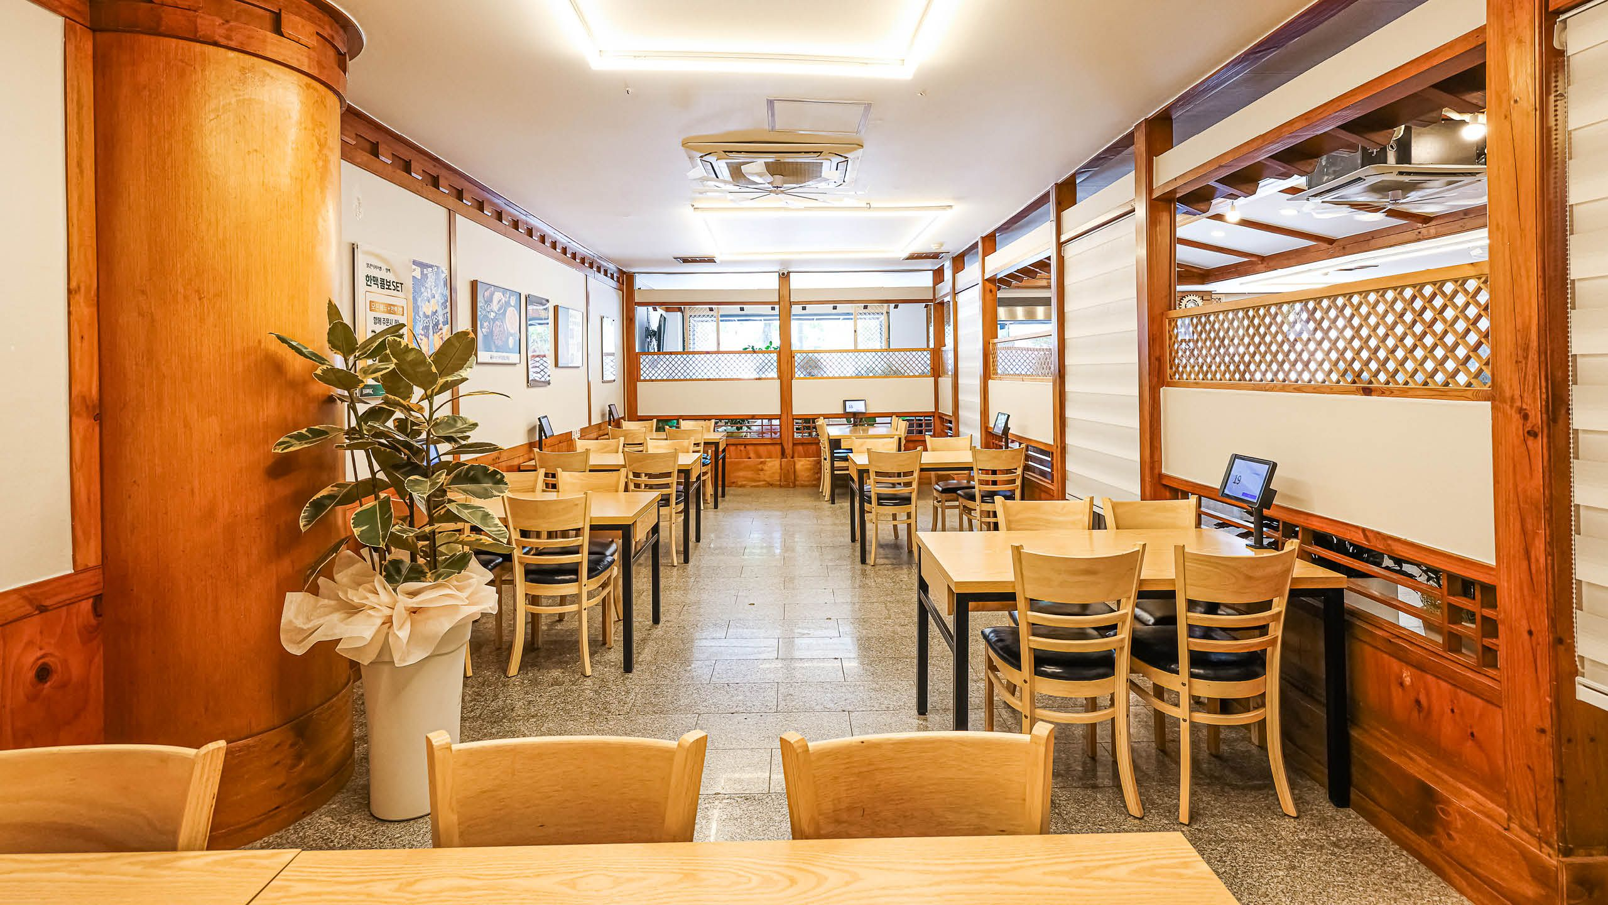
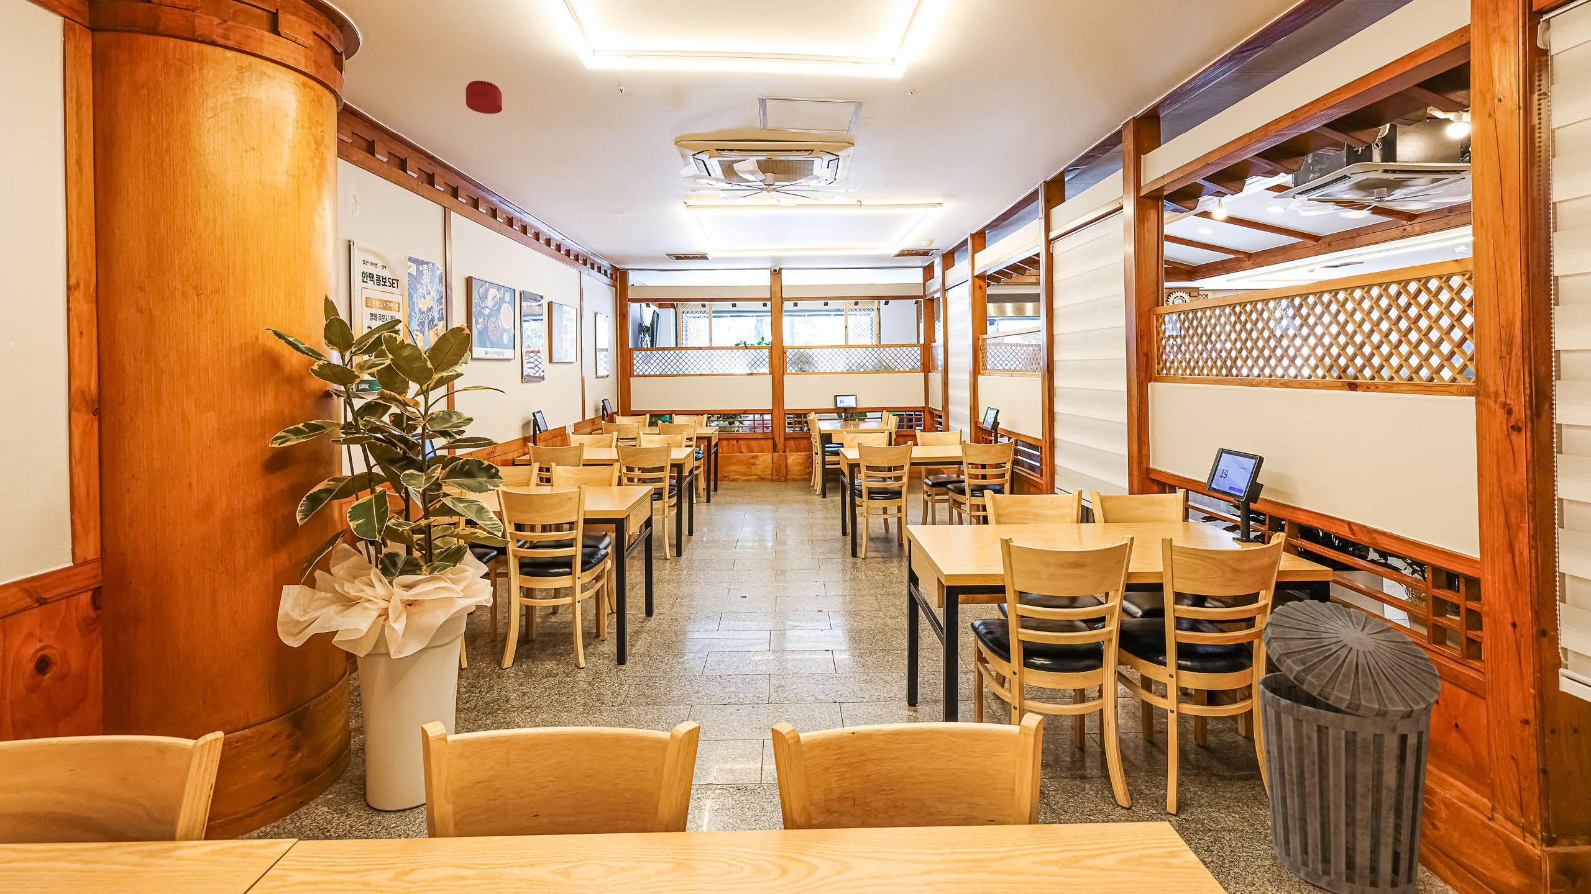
+ trash can [1258,599,1441,894]
+ smoke detector [464,80,503,115]
